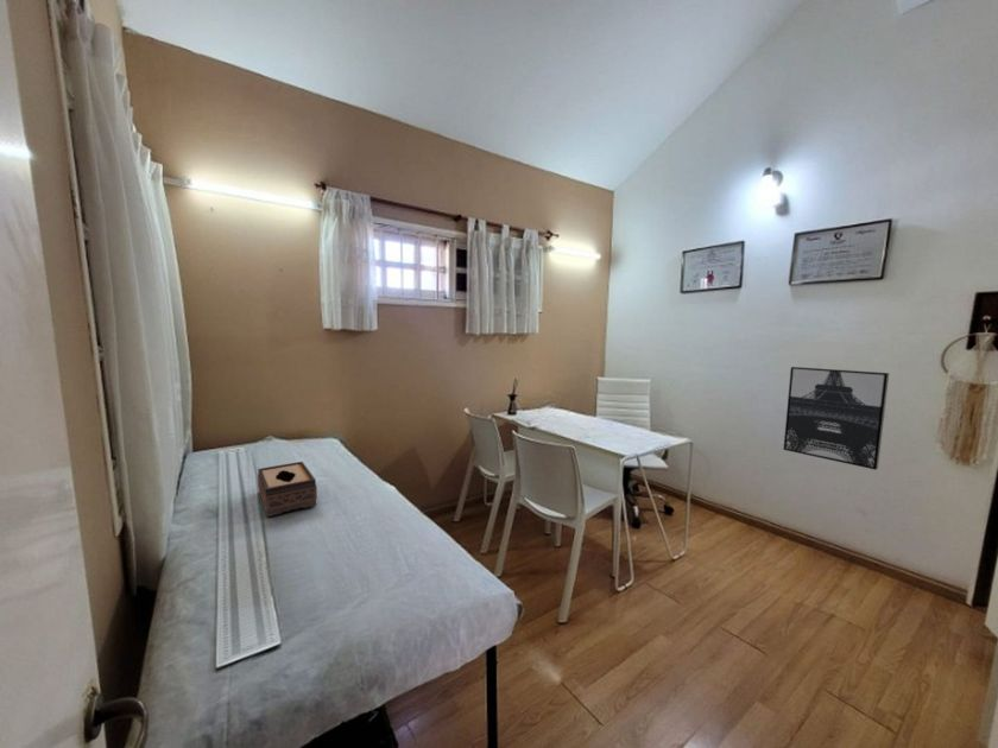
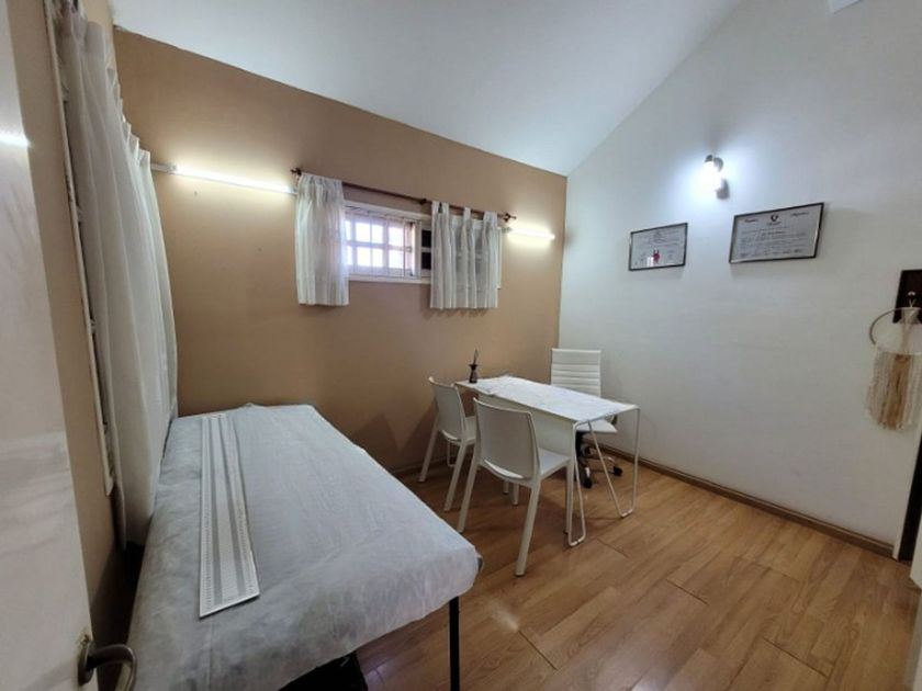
- wall art [782,366,890,471]
- tissue box [257,461,318,518]
